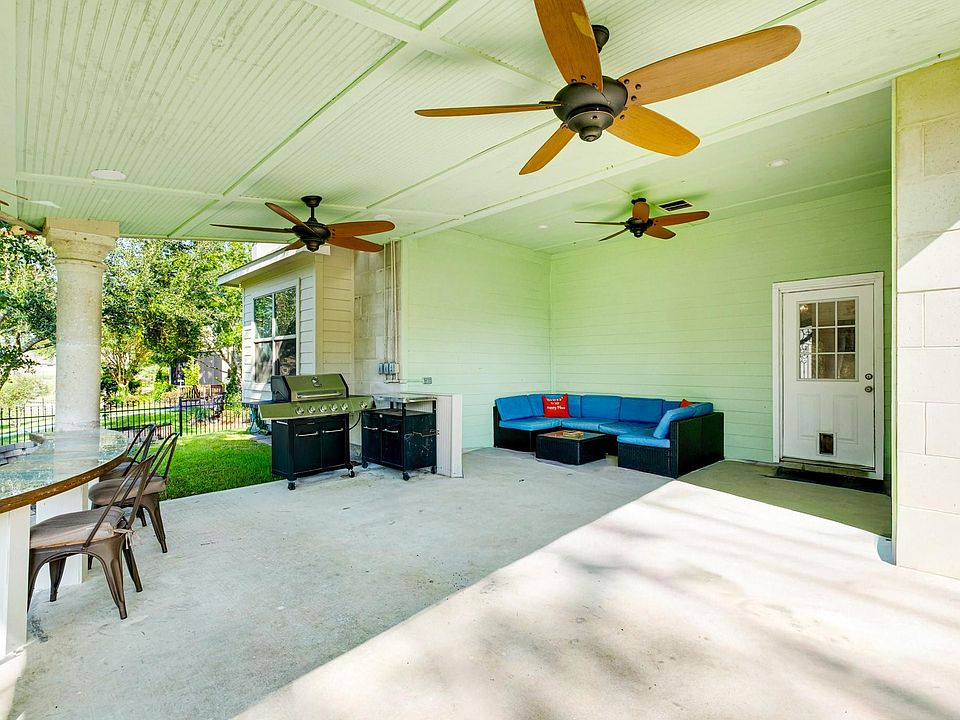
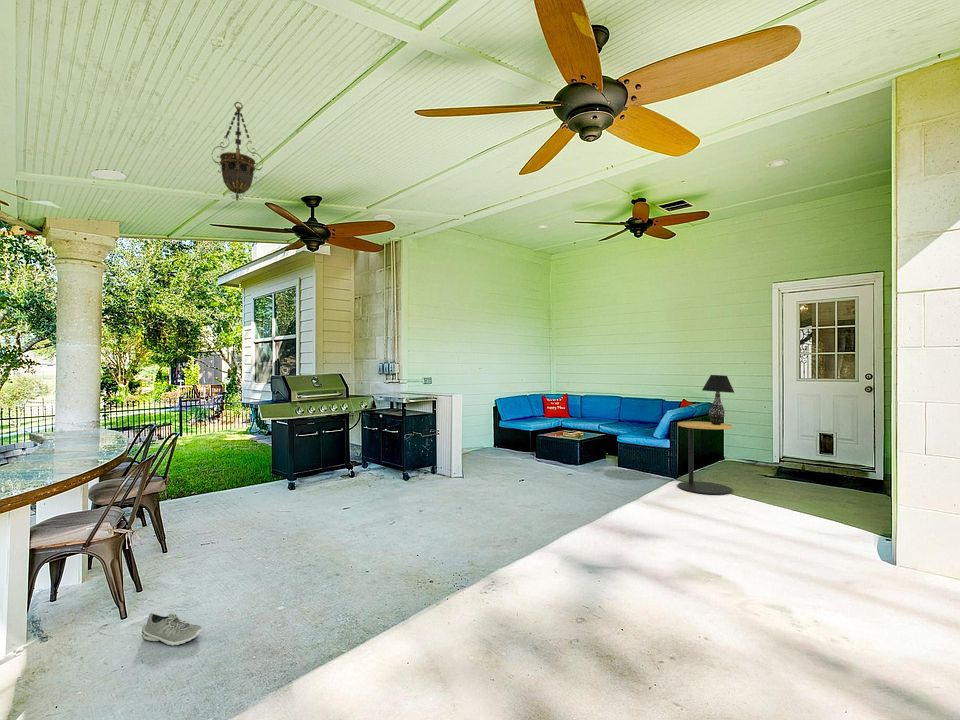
+ hanging lantern [211,101,264,202]
+ sneaker [142,612,204,646]
+ side table [677,420,733,496]
+ table lamp [701,374,735,425]
